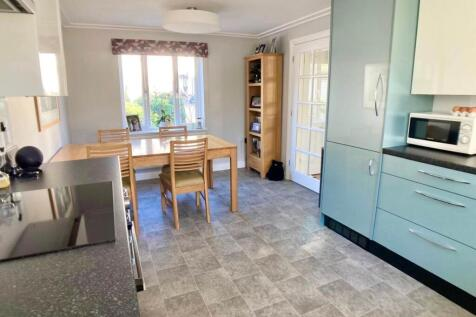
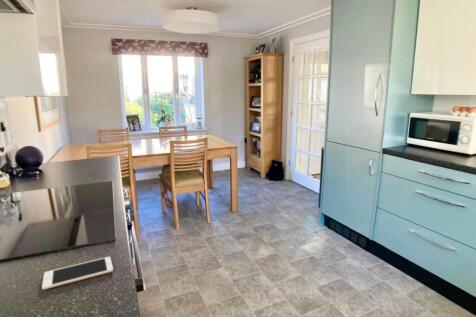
+ cell phone [41,256,114,291]
